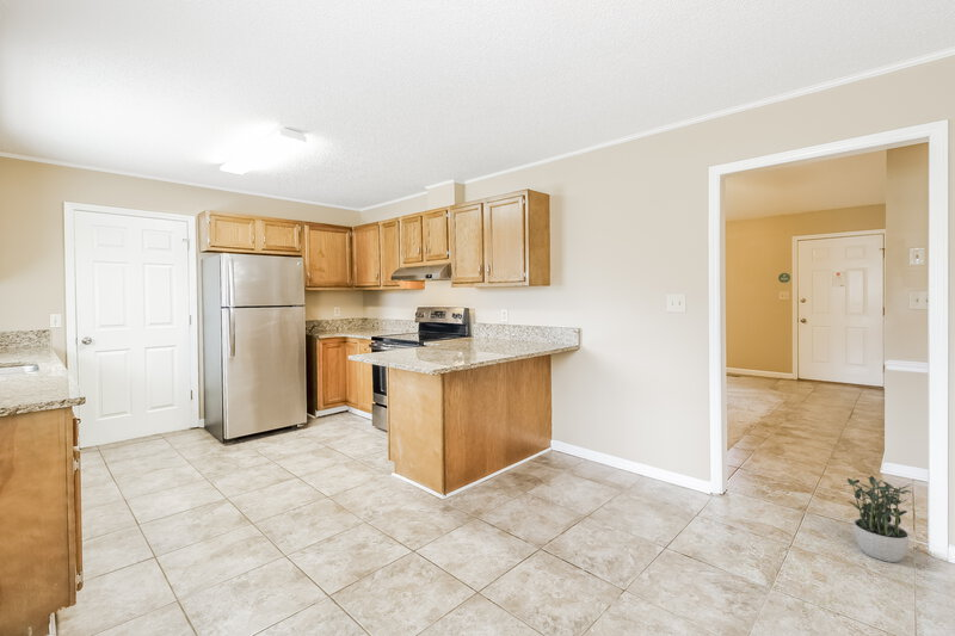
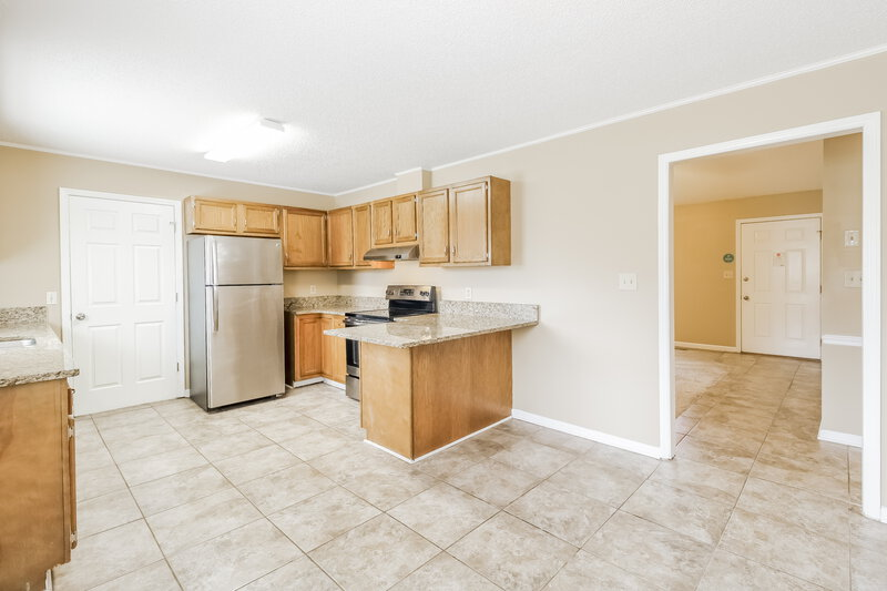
- potted plant [843,475,912,563]
